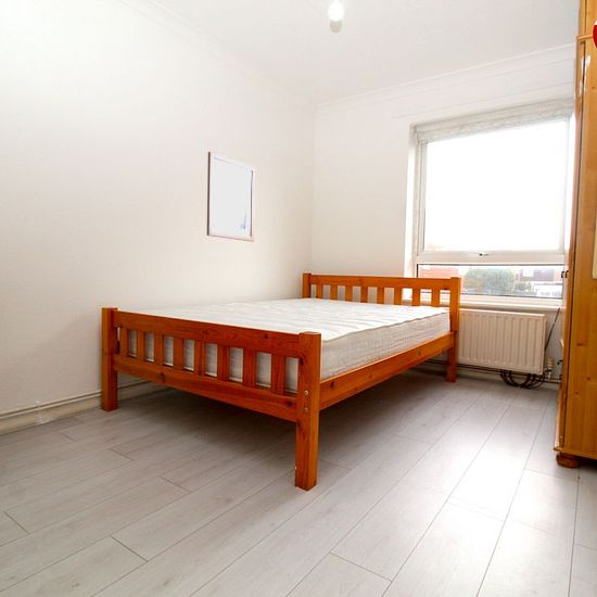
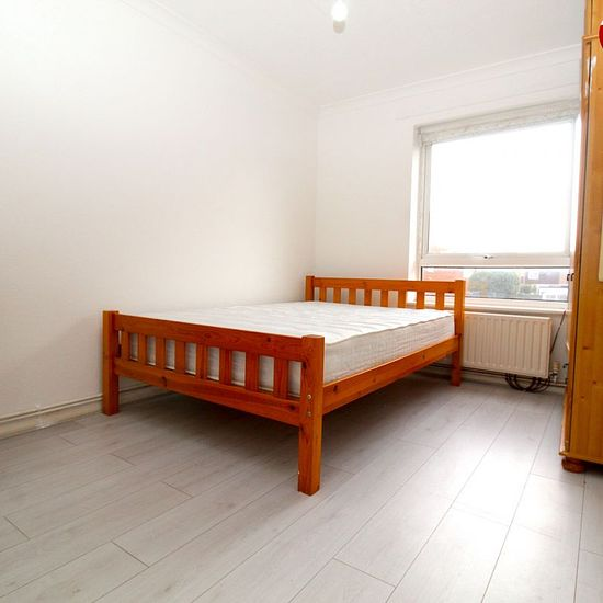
- wall art [206,151,256,242]
